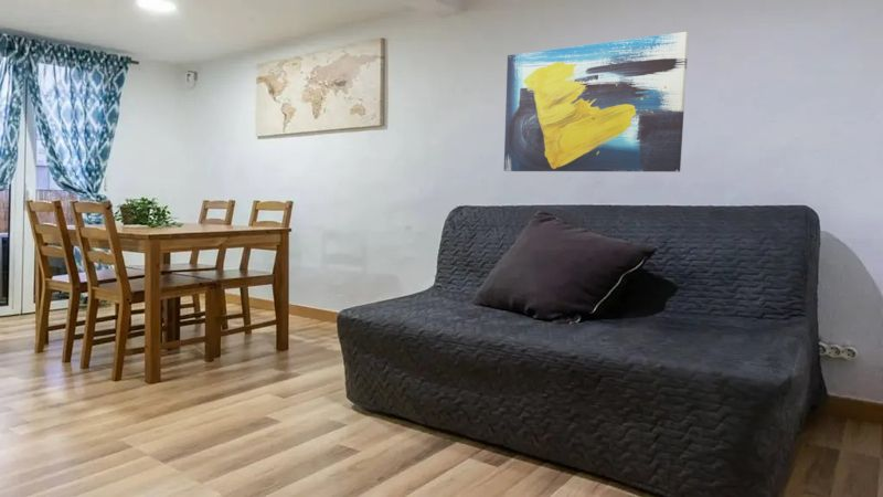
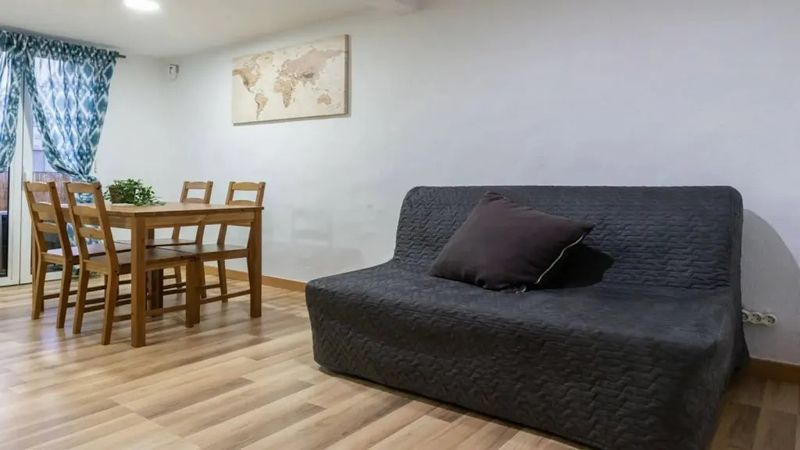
- wall art [503,31,690,172]
